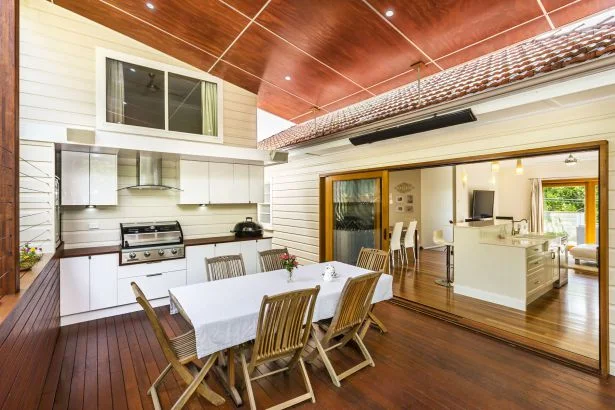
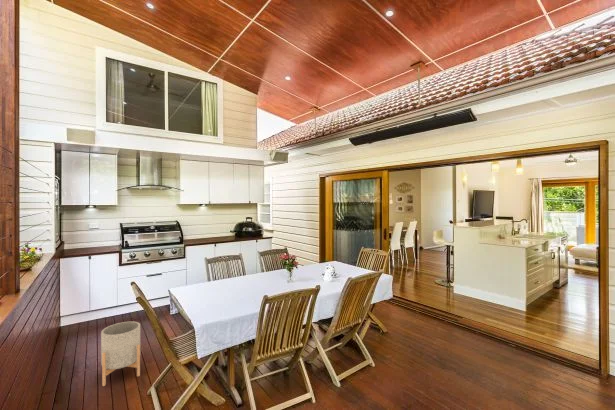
+ planter [100,321,141,387]
